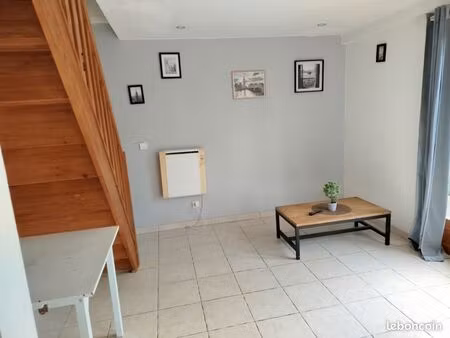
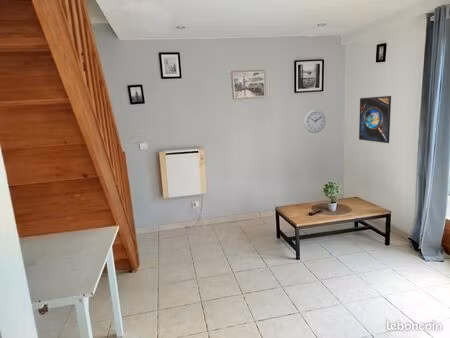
+ wall clock [303,109,326,134]
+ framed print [358,95,392,144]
